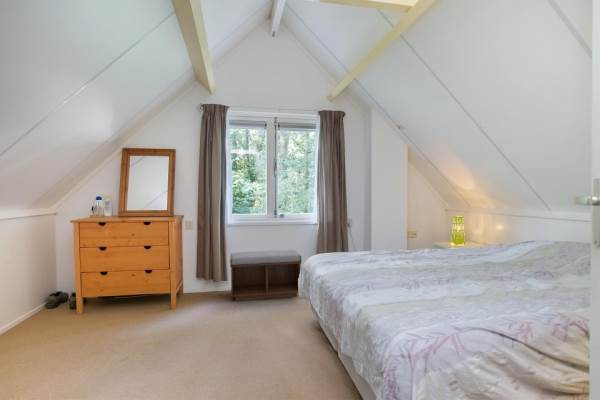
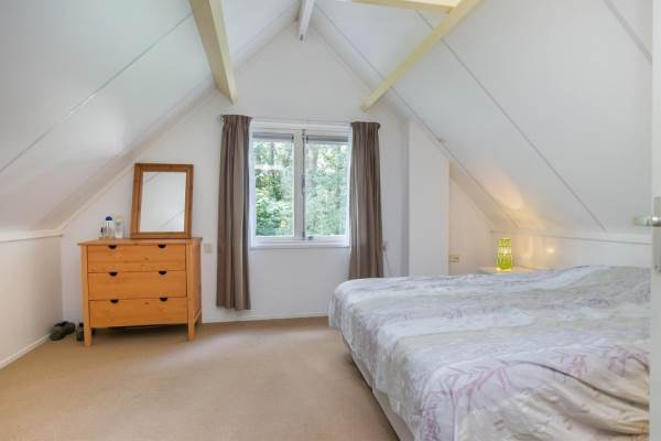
- bench [229,249,302,302]
